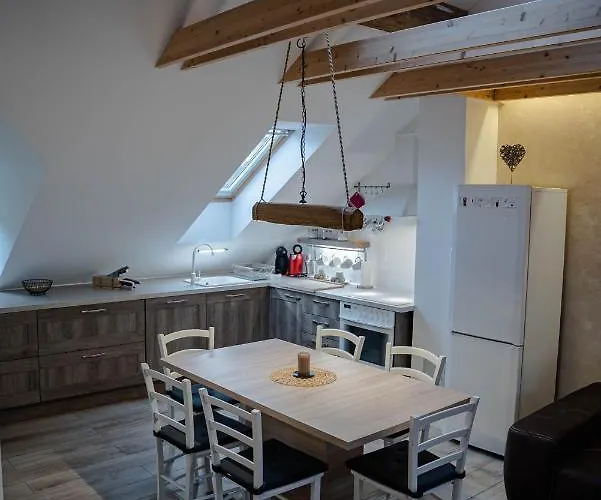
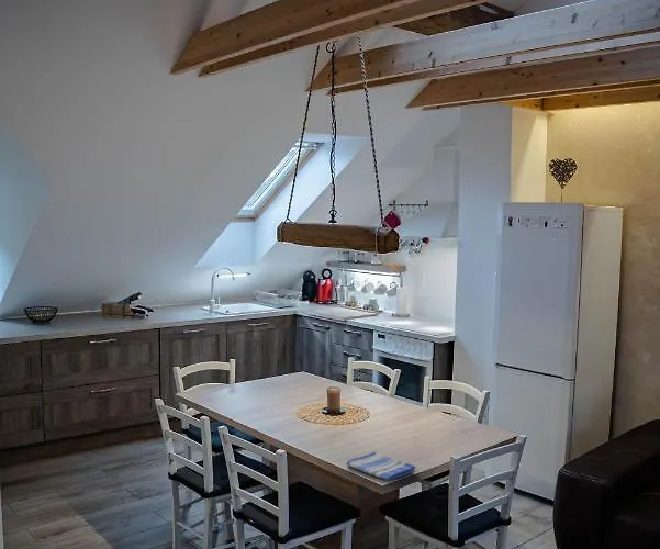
+ dish towel [346,451,416,481]
